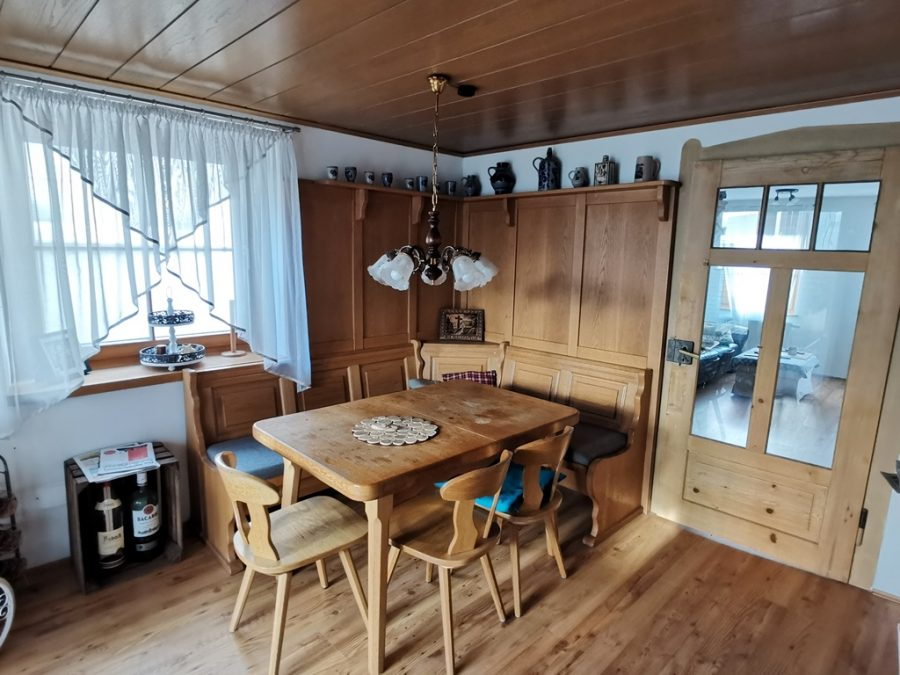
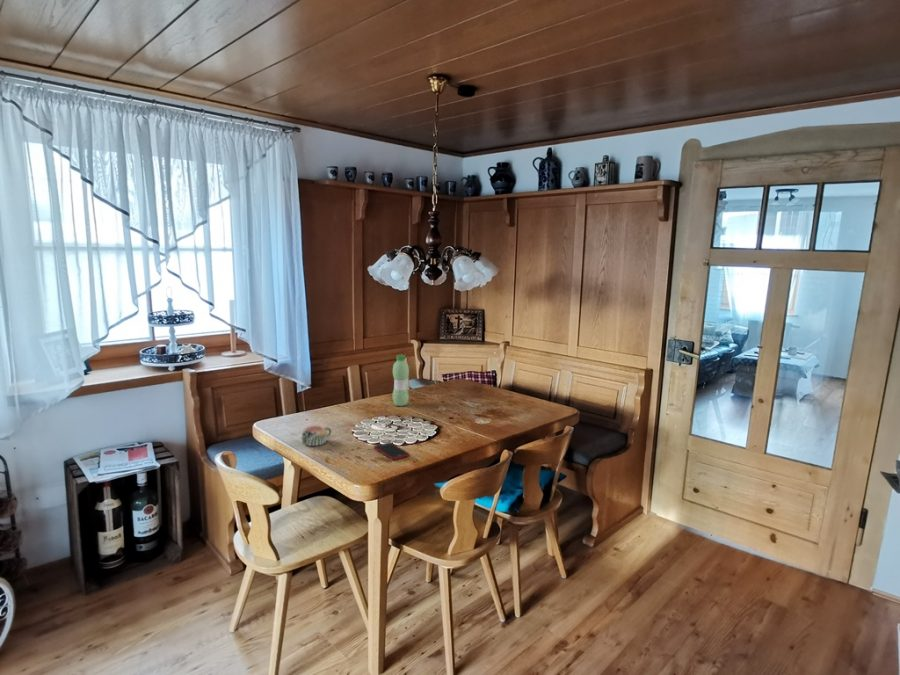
+ mug [301,424,332,447]
+ water bottle [392,354,410,407]
+ cell phone [373,442,411,461]
